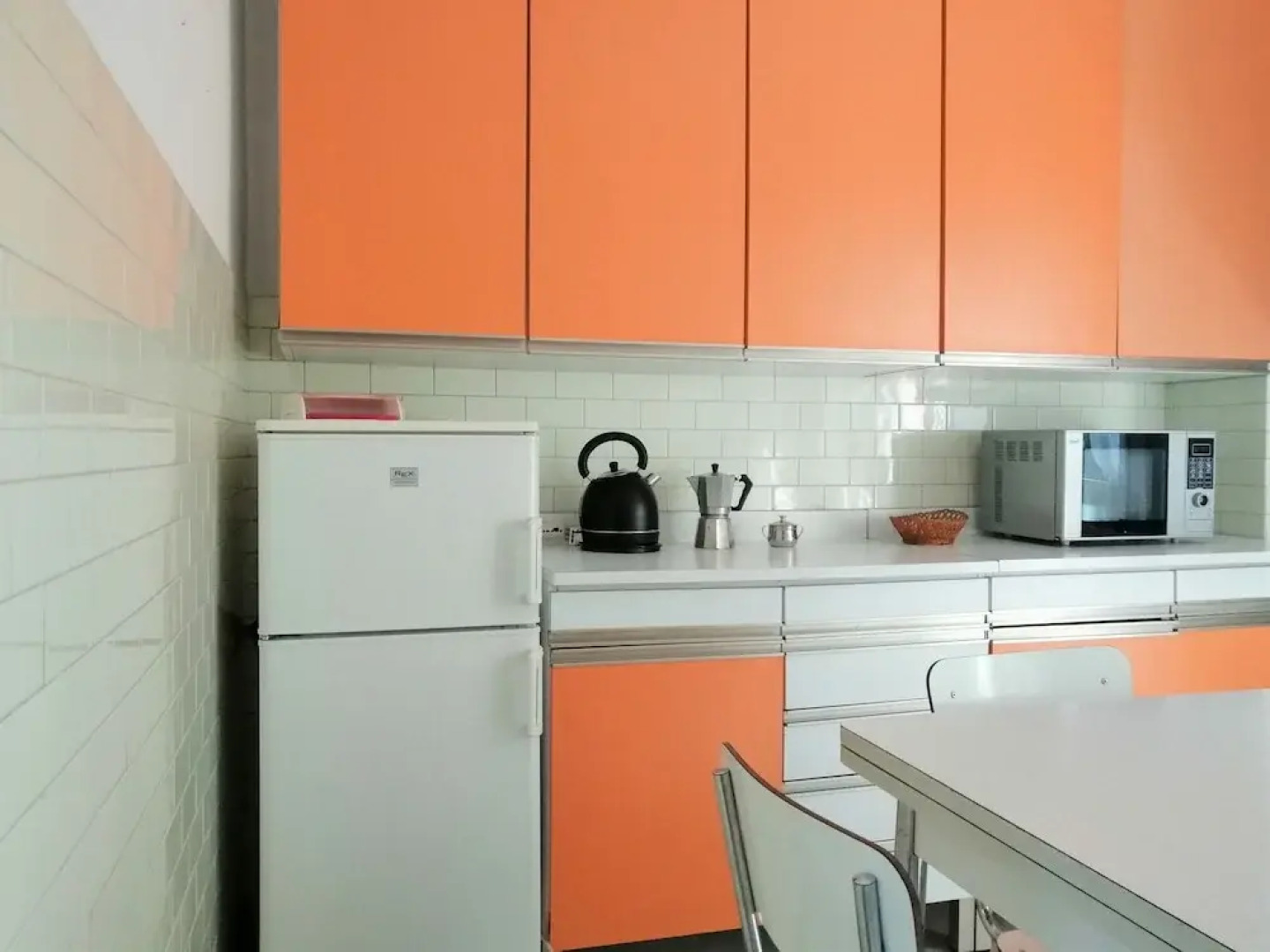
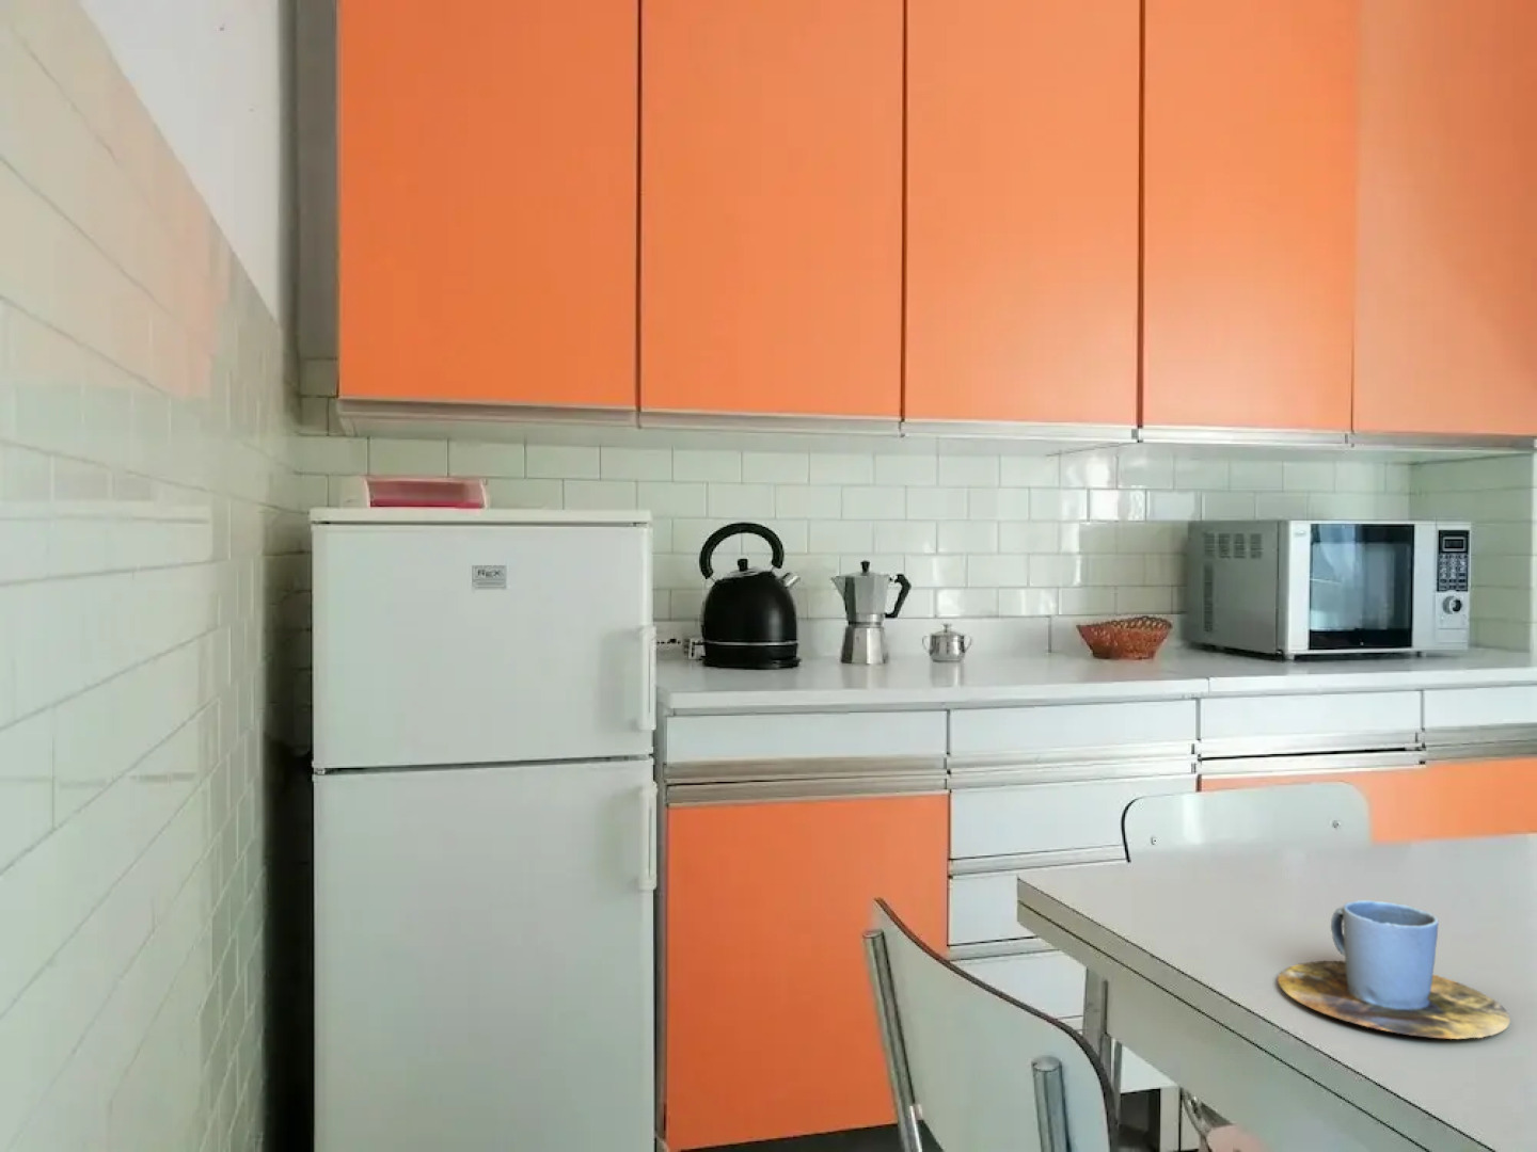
+ cup [1277,899,1512,1039]
